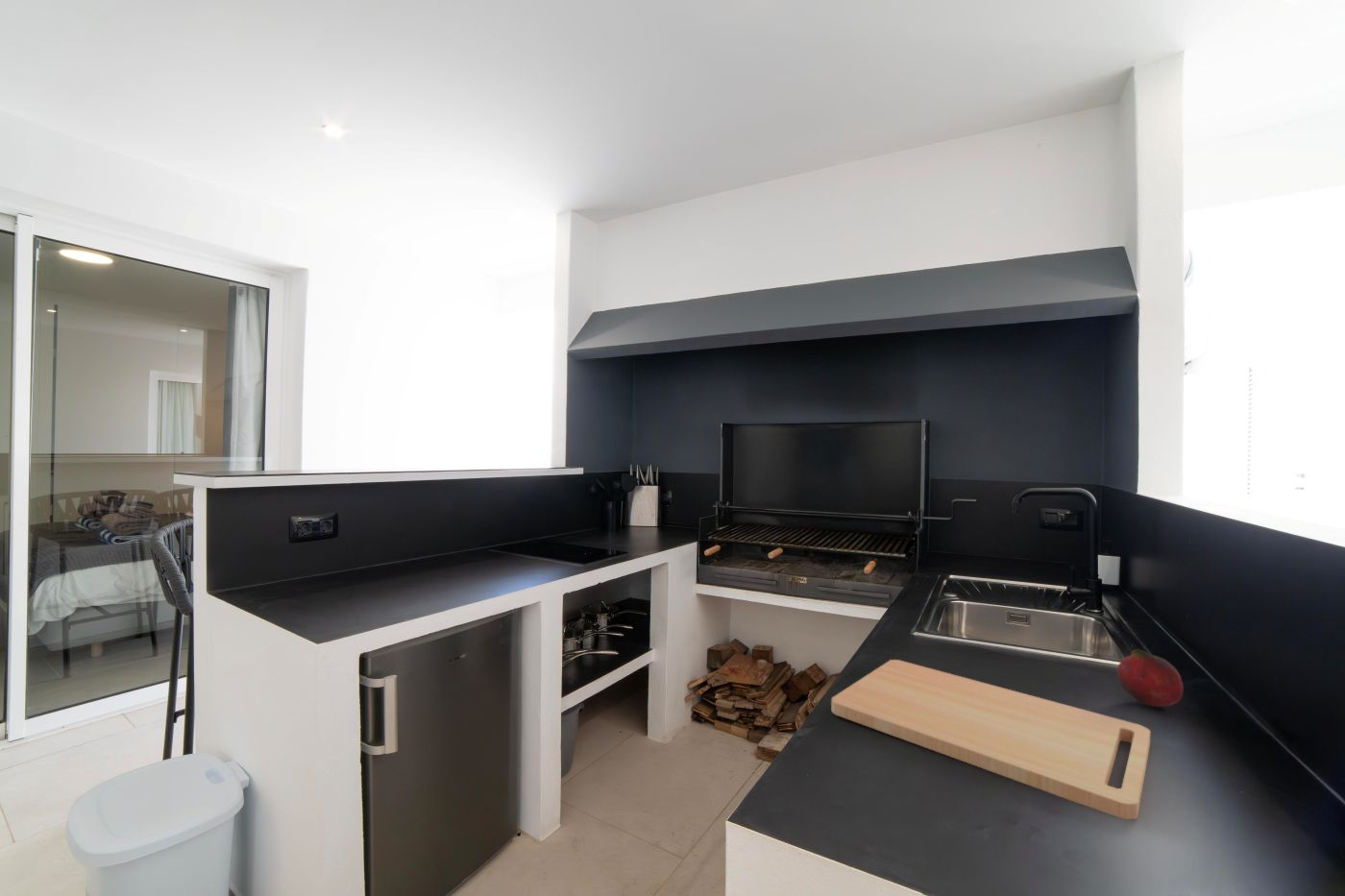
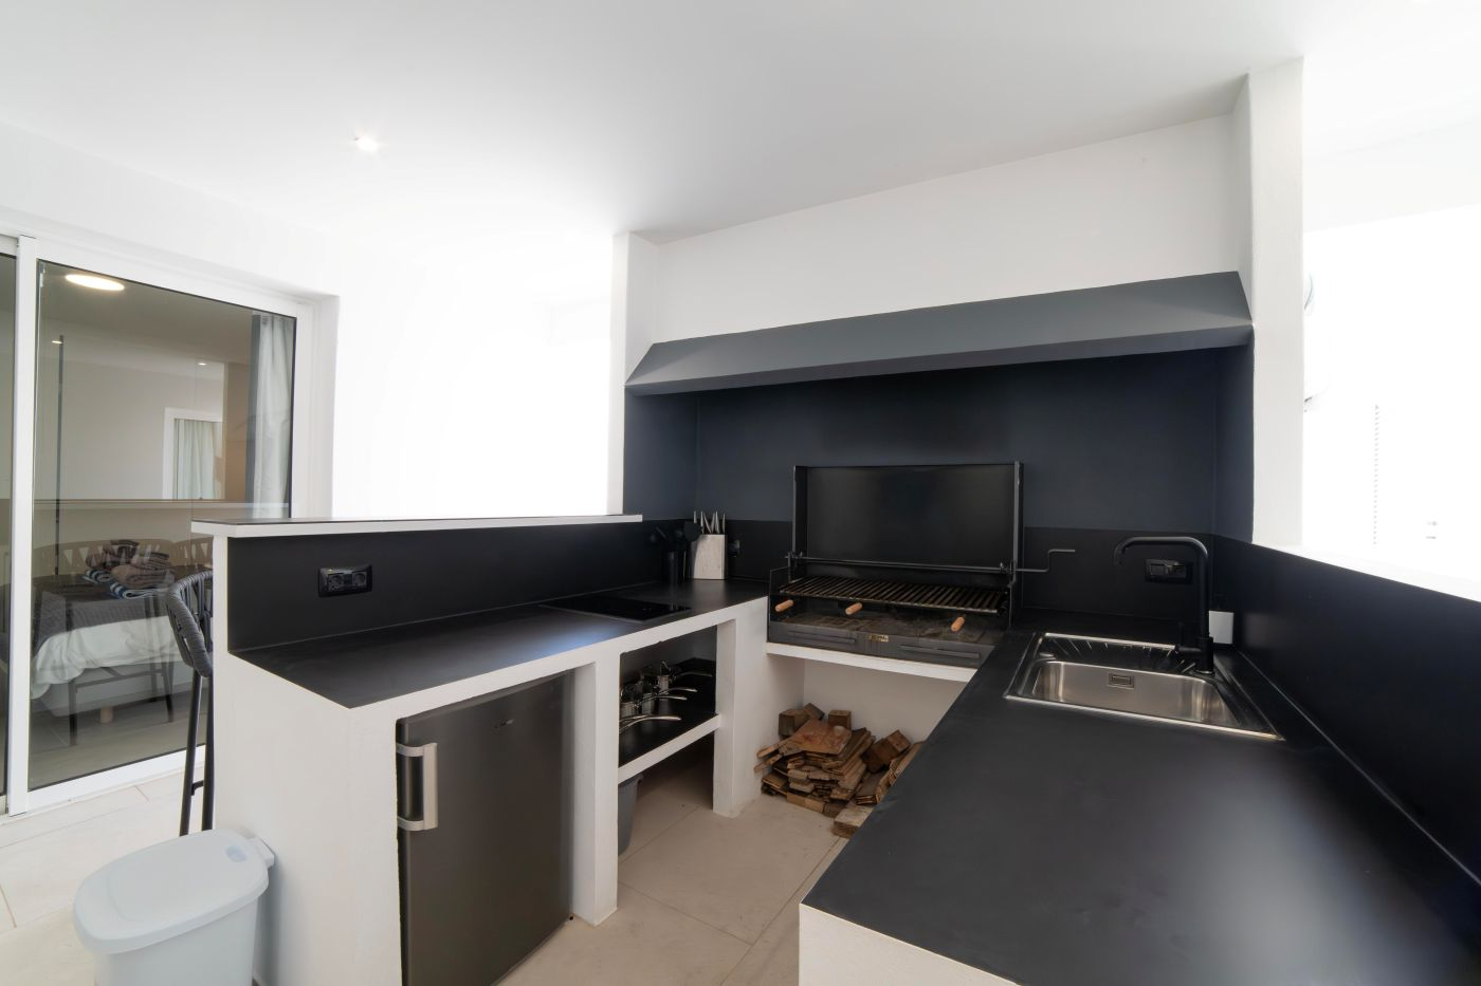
- fruit [1116,648,1185,708]
- cutting board [830,659,1151,820]
